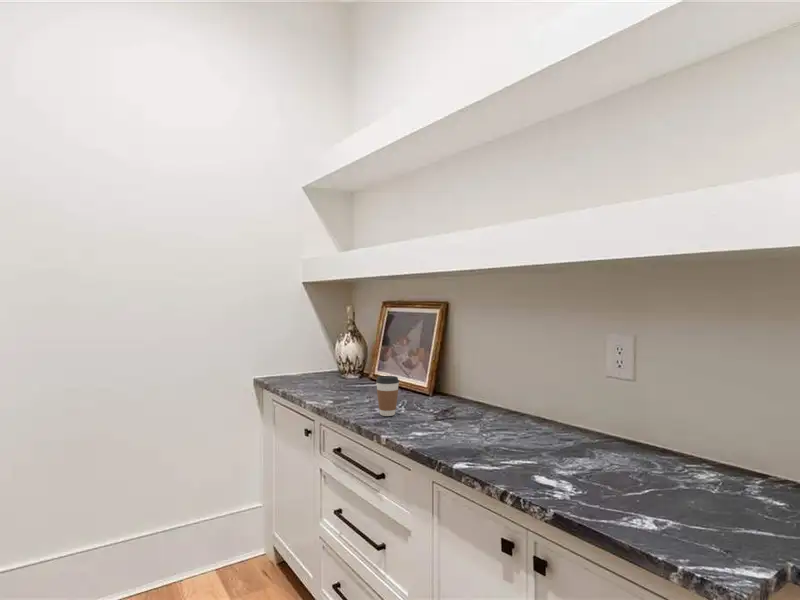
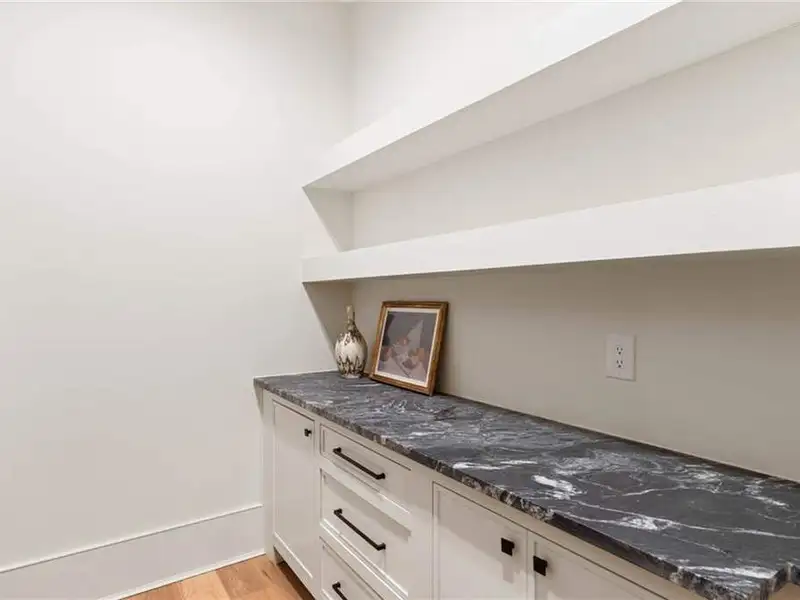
- coffee cup [375,375,400,417]
